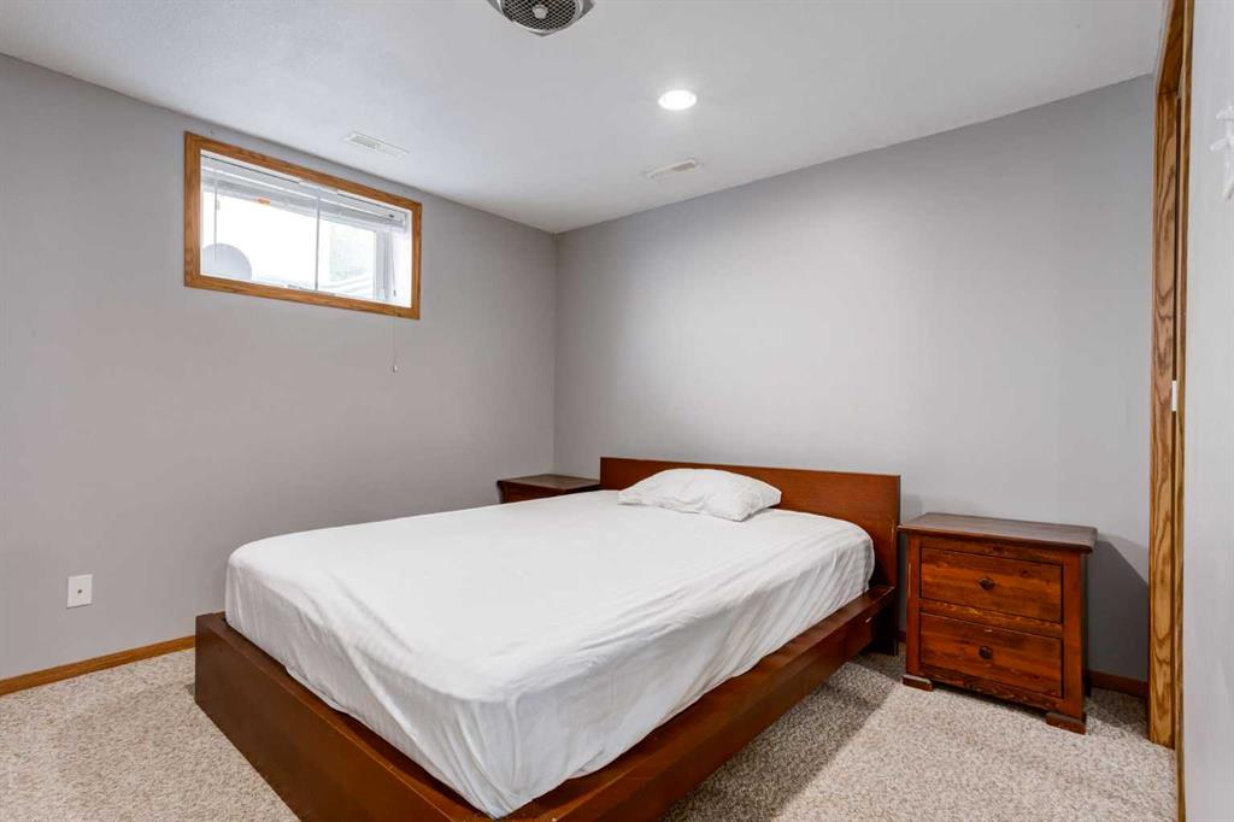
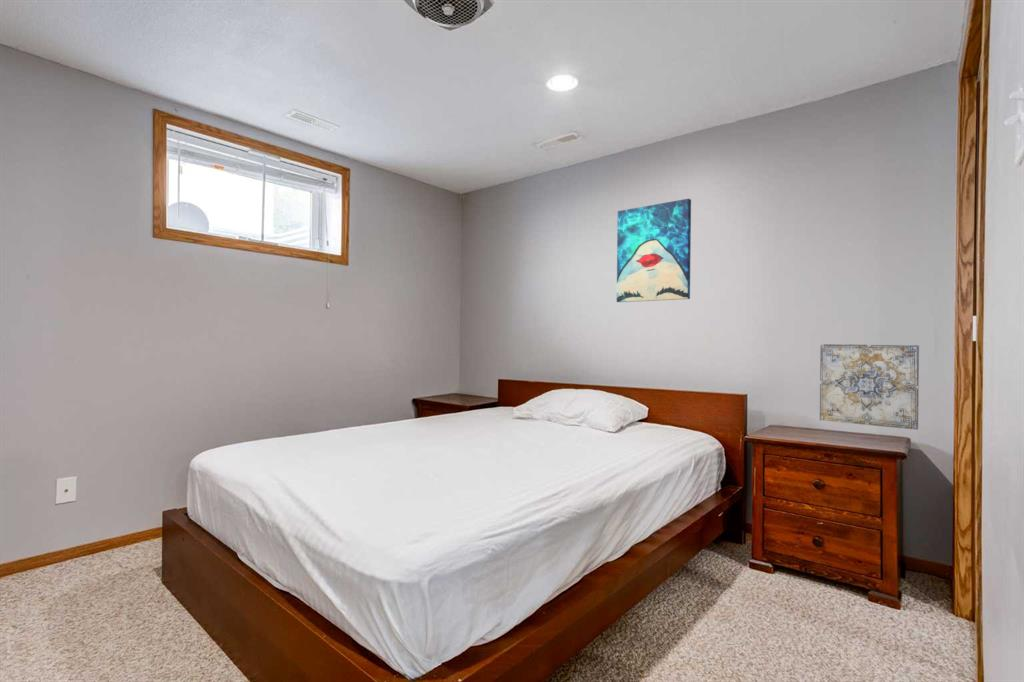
+ wall art [819,343,920,431]
+ wall art [616,198,692,303]
